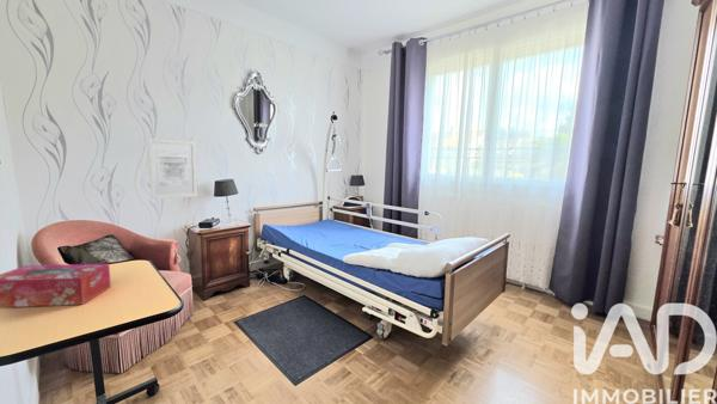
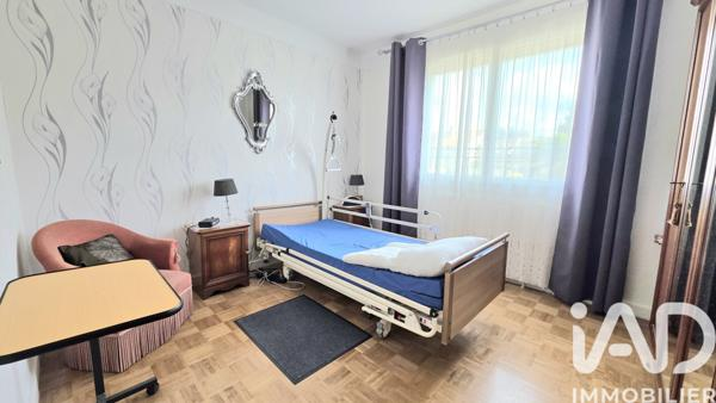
- wall art [147,137,198,200]
- tissue box [0,263,112,308]
